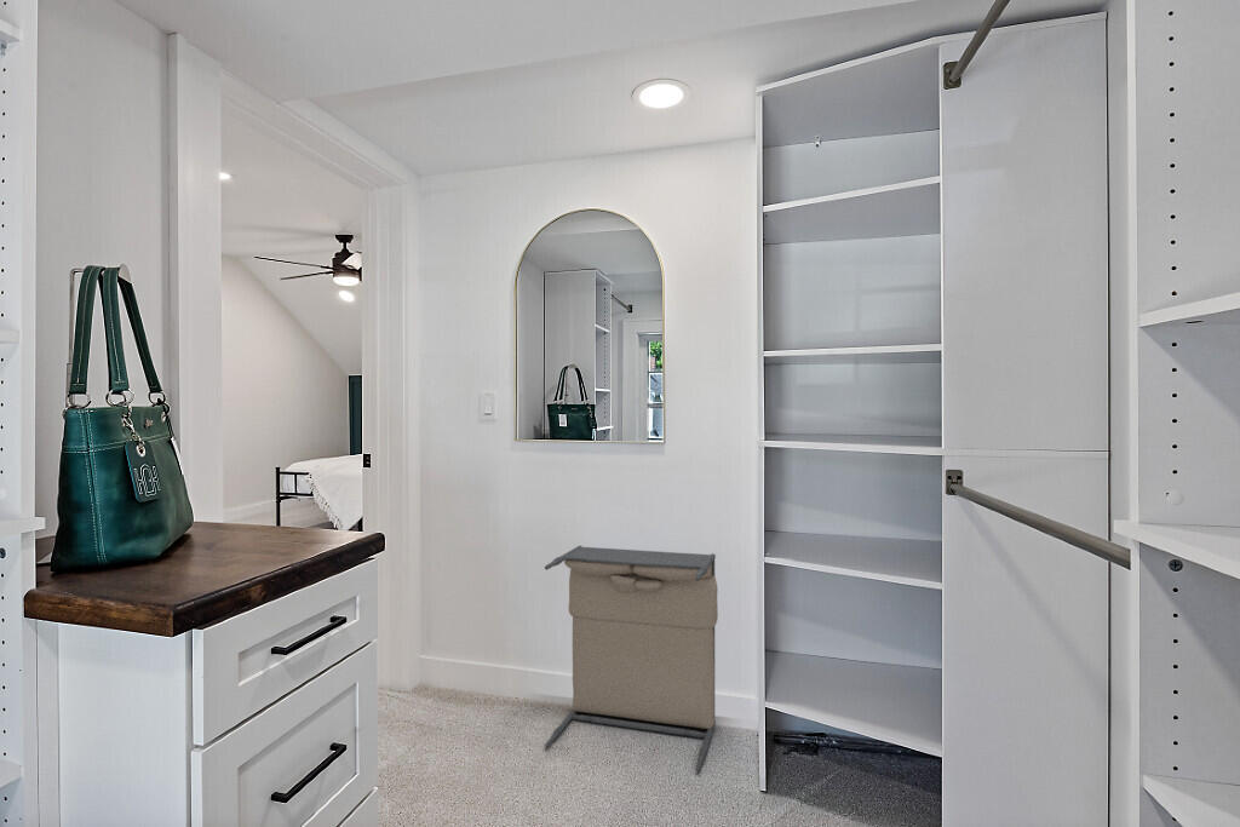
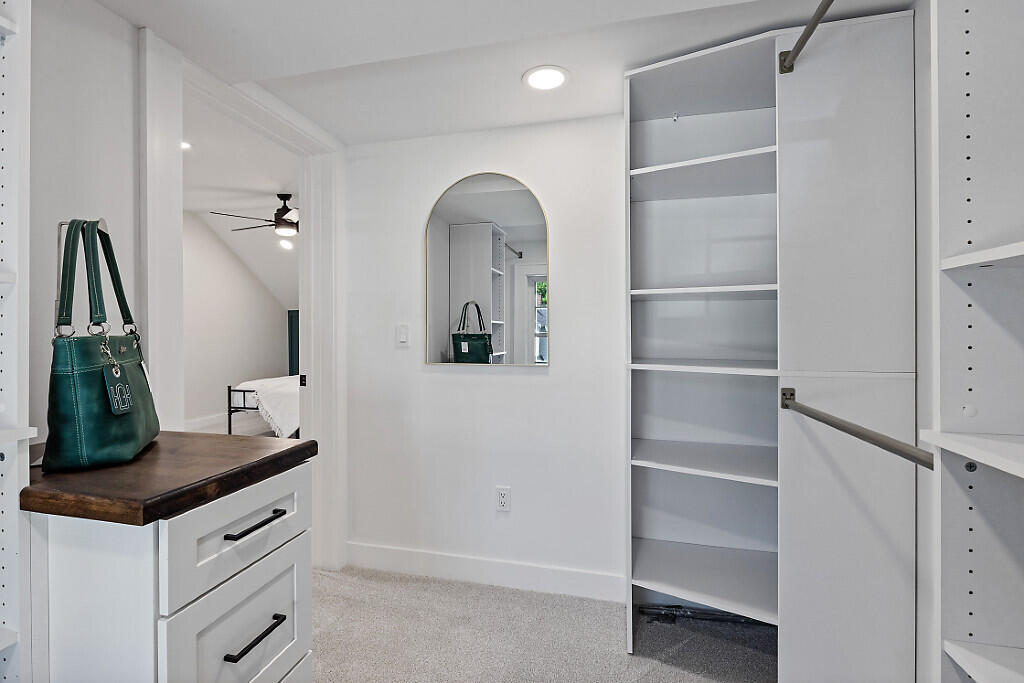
- laundry hamper [544,545,719,774]
